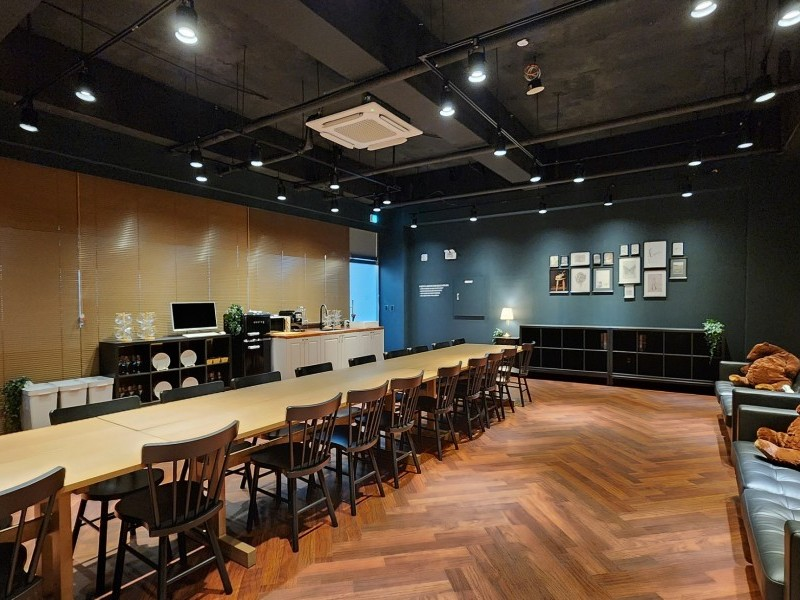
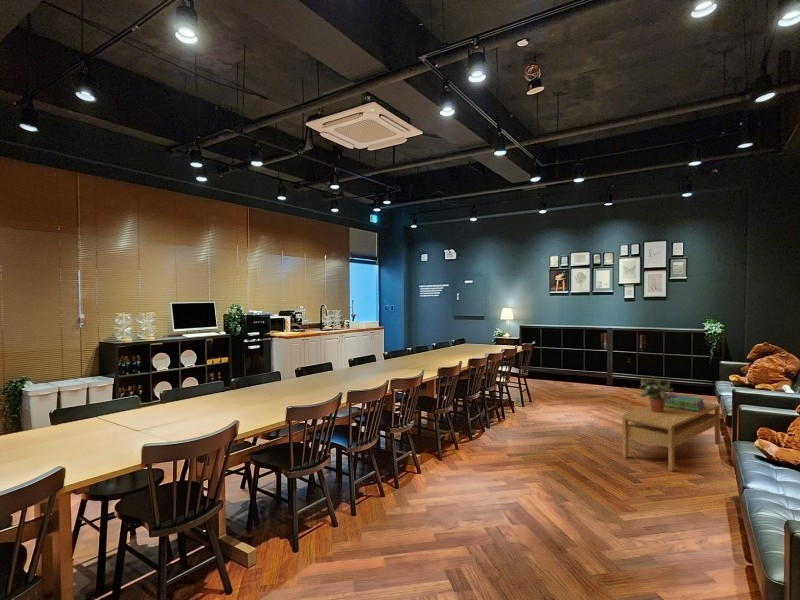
+ stack of books [661,392,705,412]
+ coffee table [621,401,721,473]
+ potted plant [637,376,679,413]
